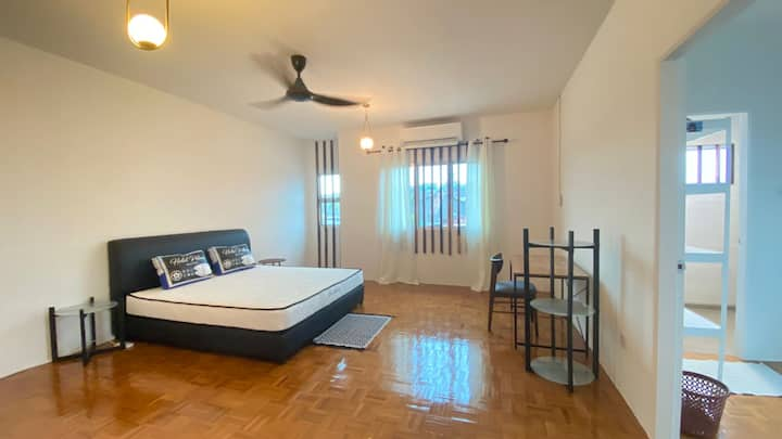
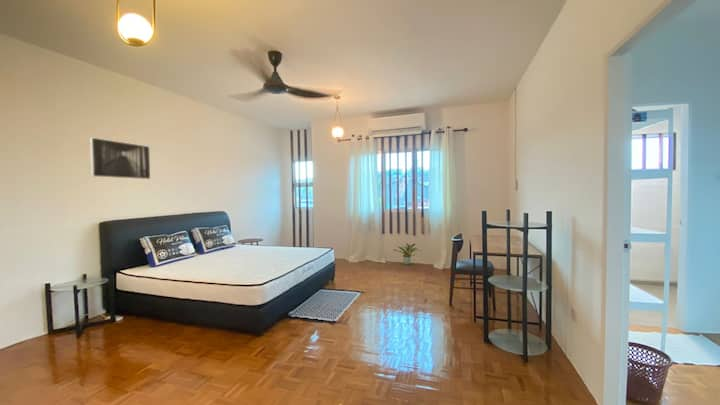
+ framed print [89,136,151,180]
+ potted plant [393,242,422,266]
